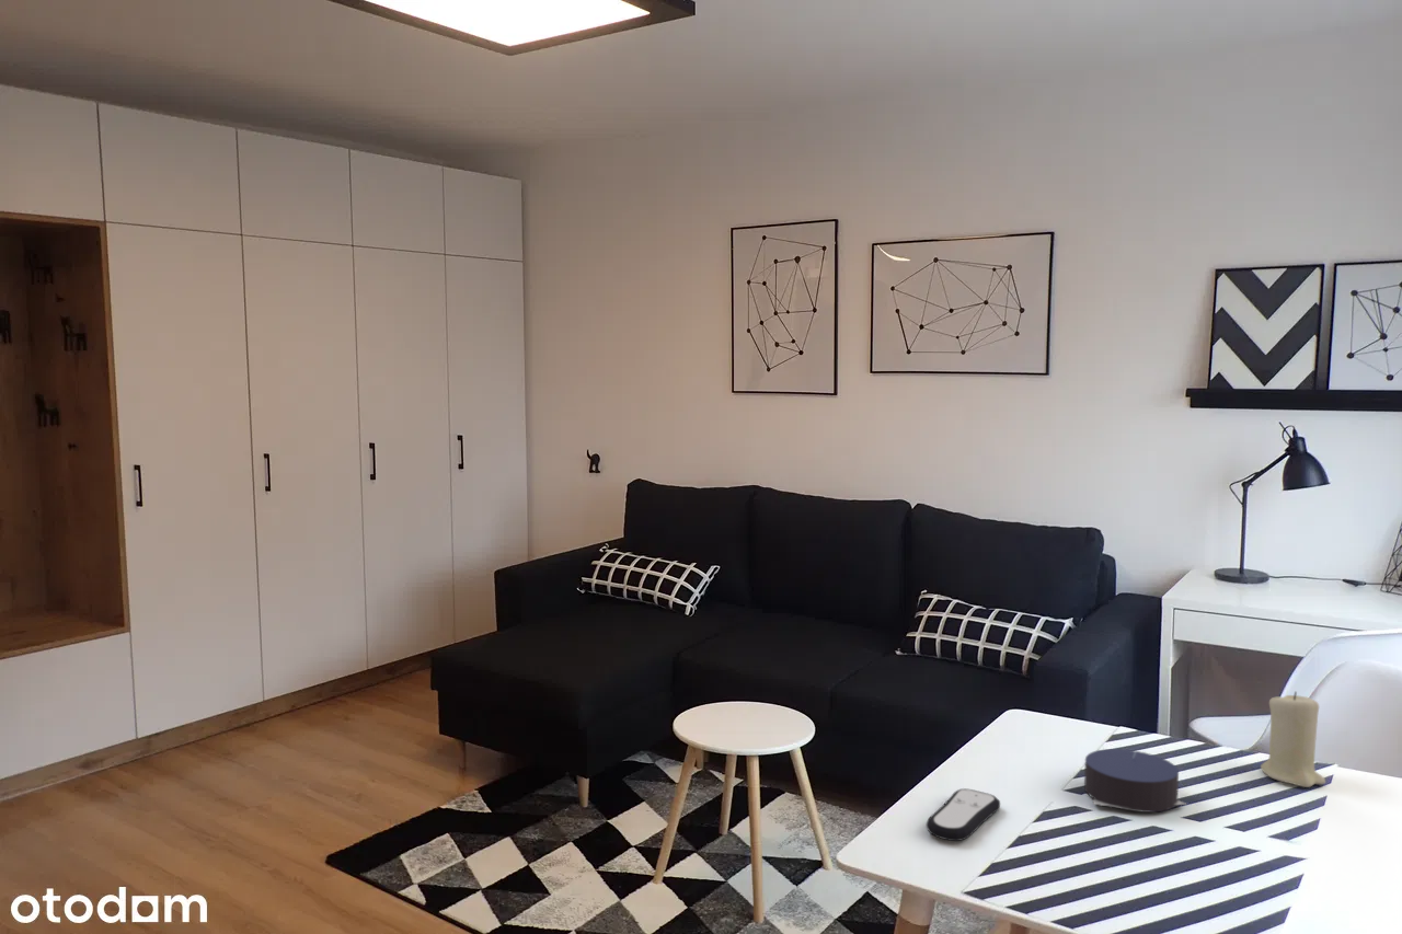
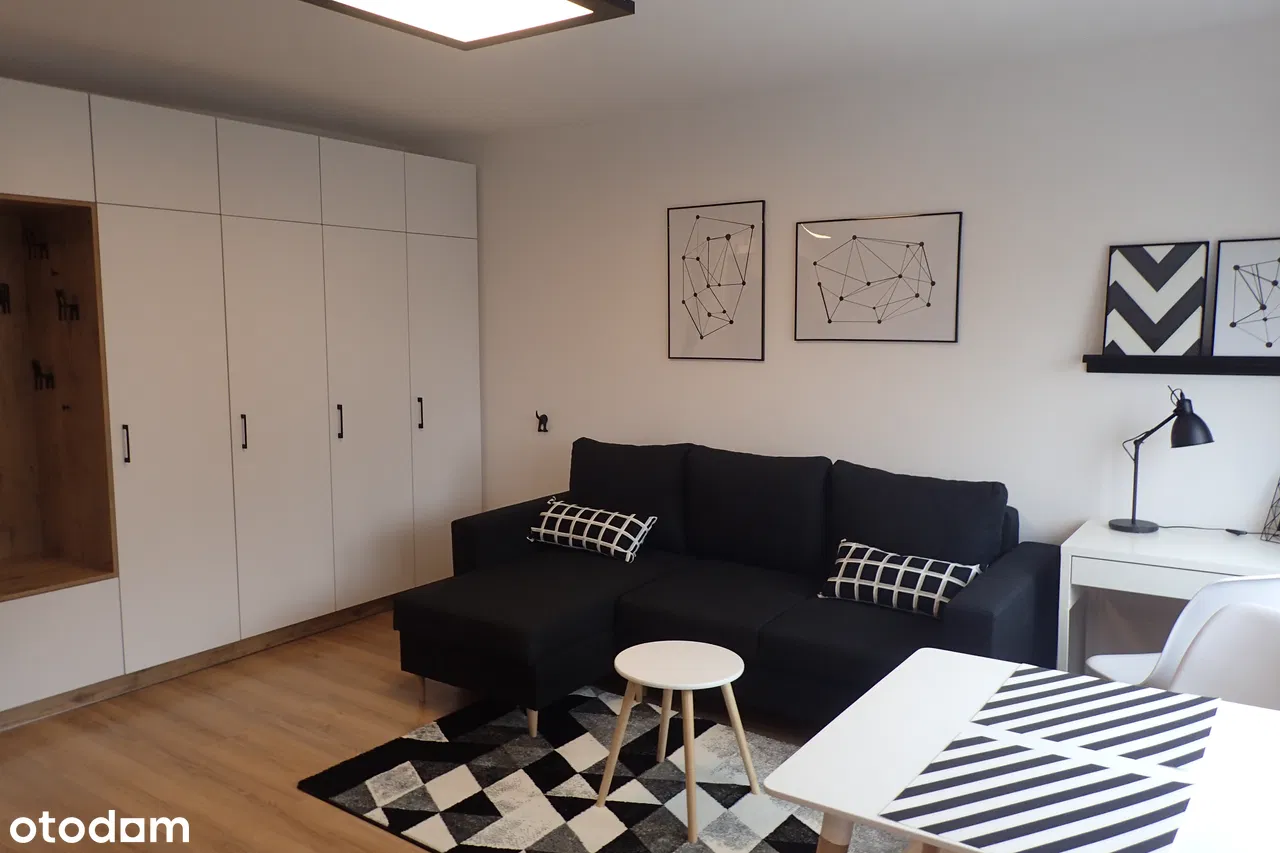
- candle [1260,691,1326,788]
- candle [1083,748,1186,814]
- remote control [926,787,1001,842]
